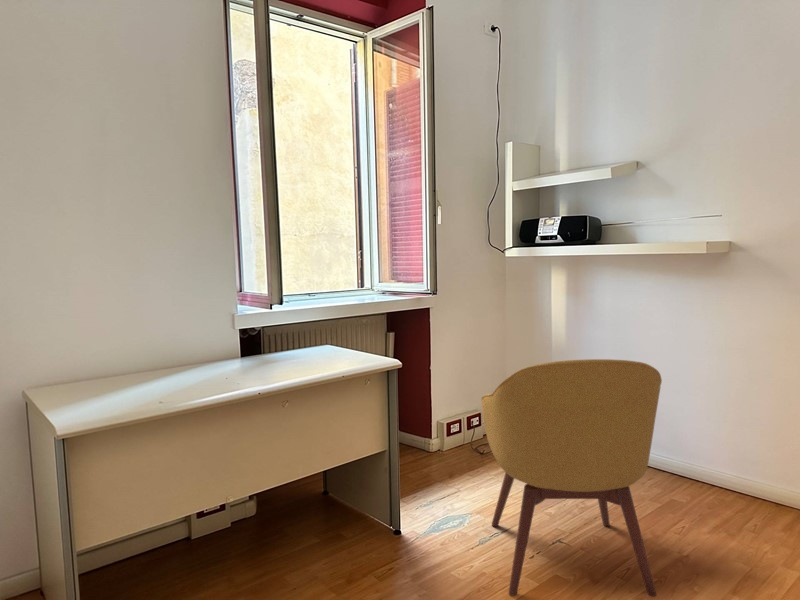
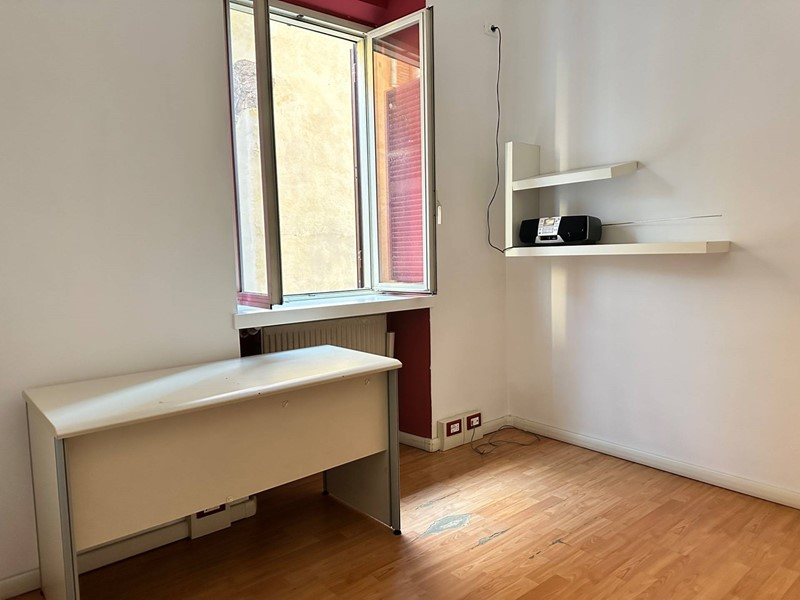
- chair [480,358,663,598]
